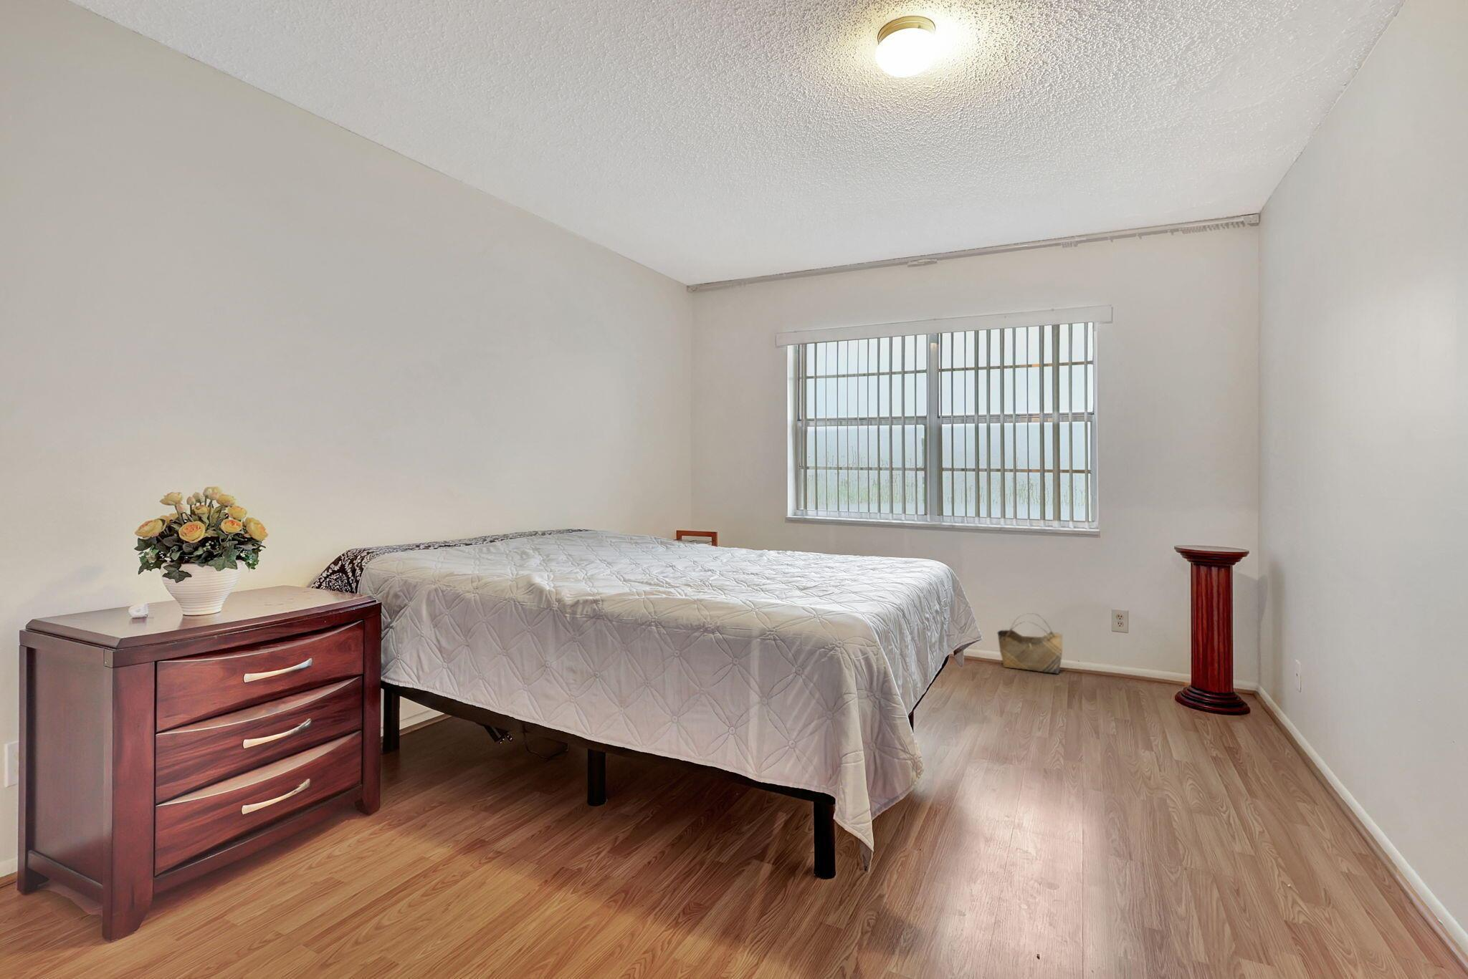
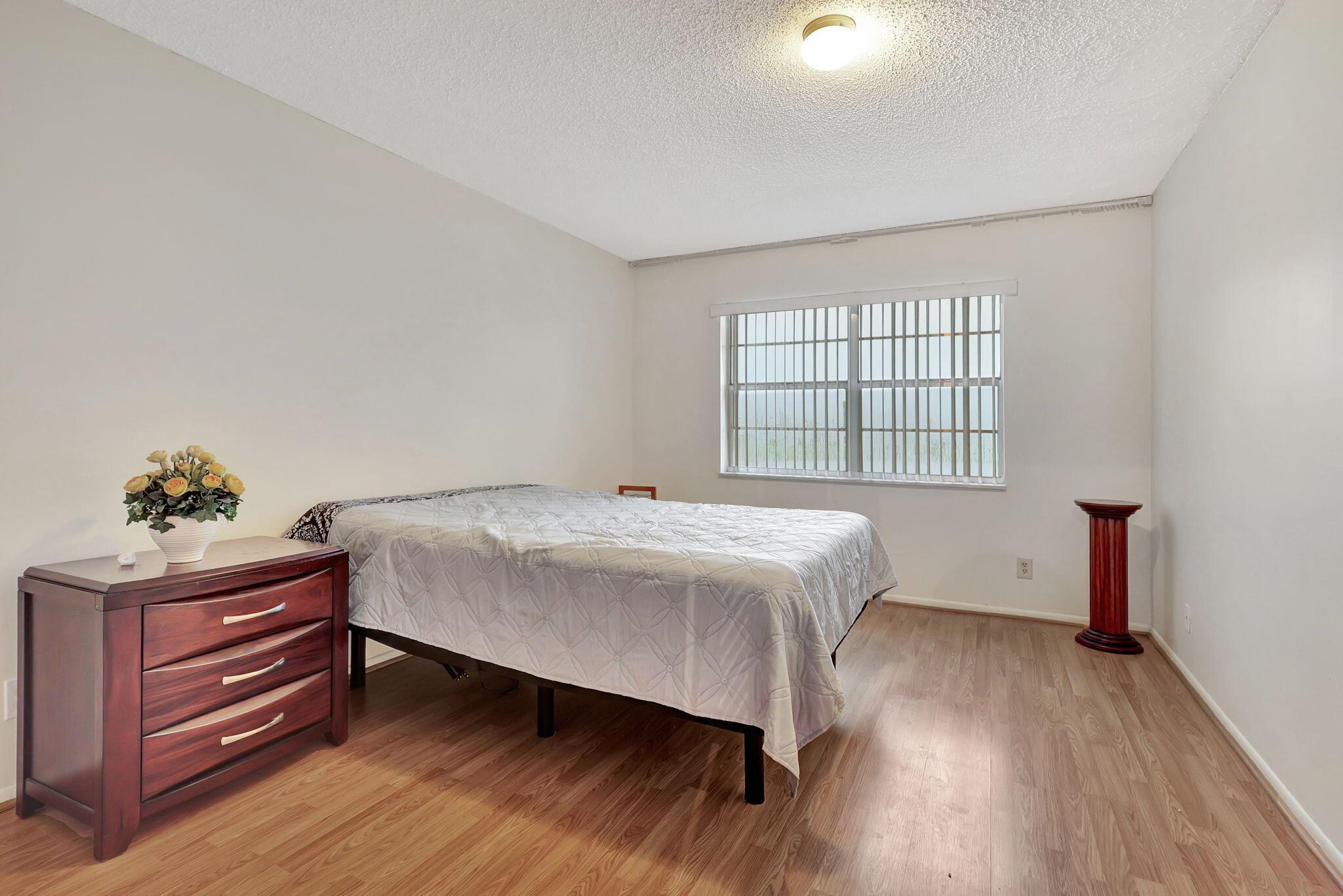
- basket [997,612,1062,674]
